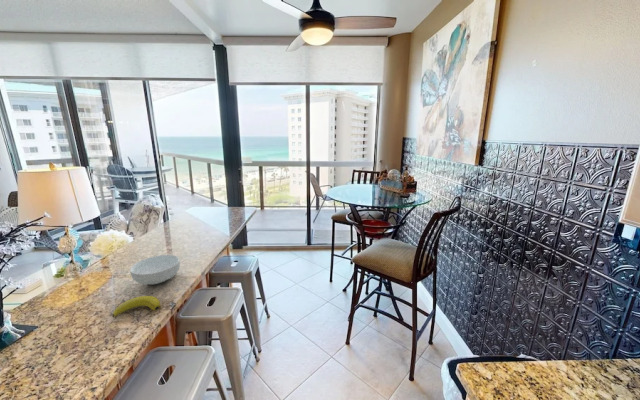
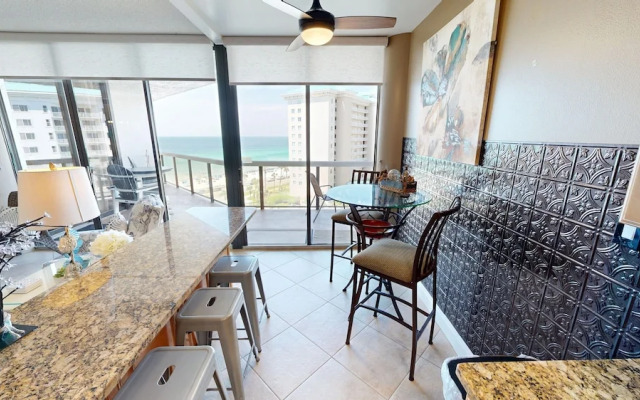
- cereal bowl [129,254,181,285]
- banana [112,295,161,319]
